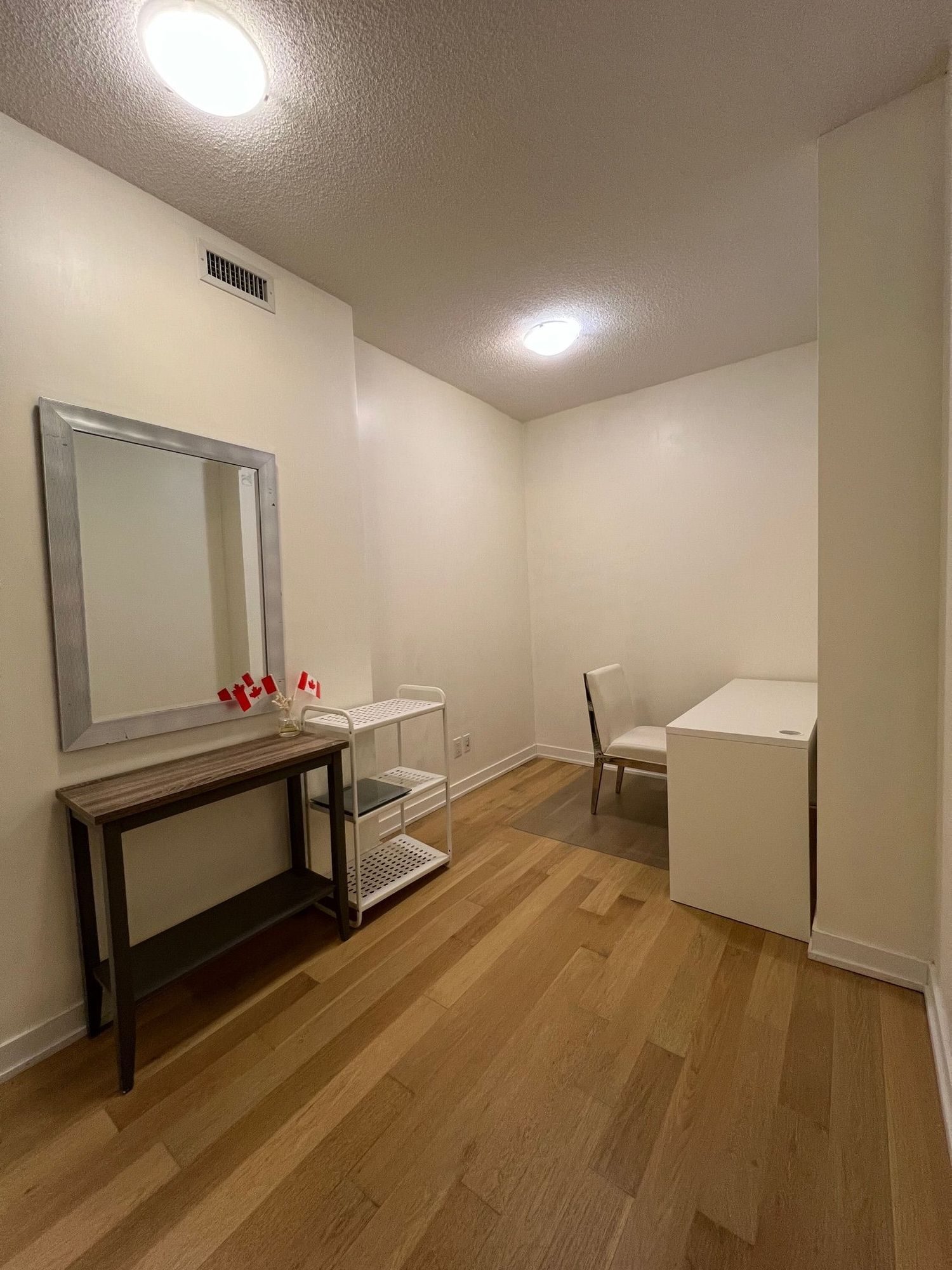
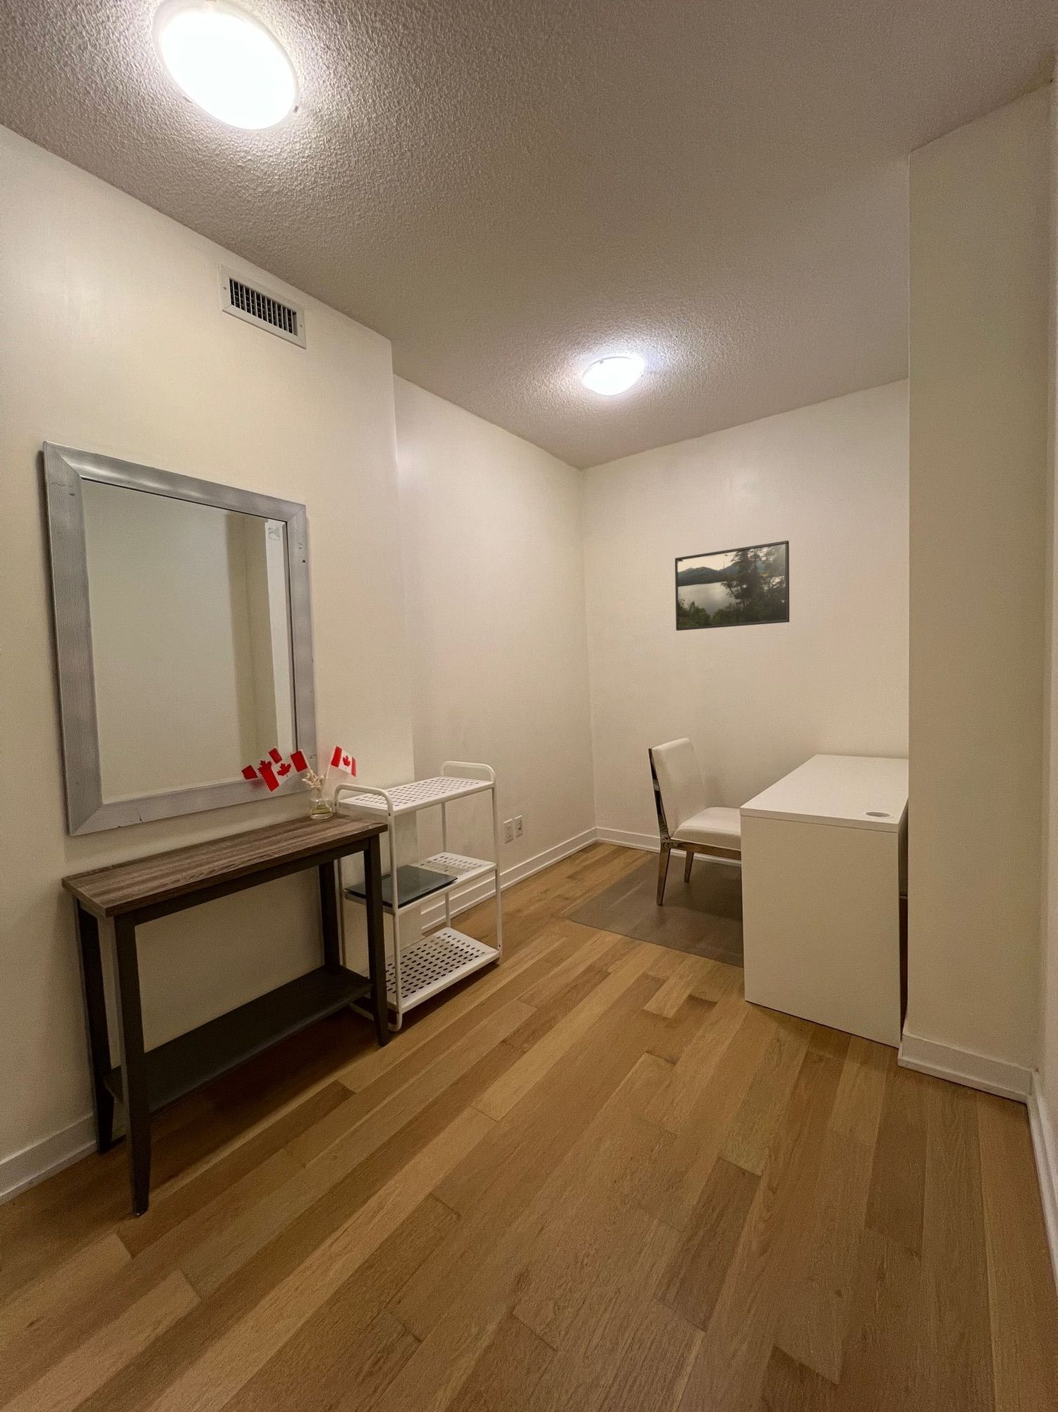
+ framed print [675,540,790,632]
